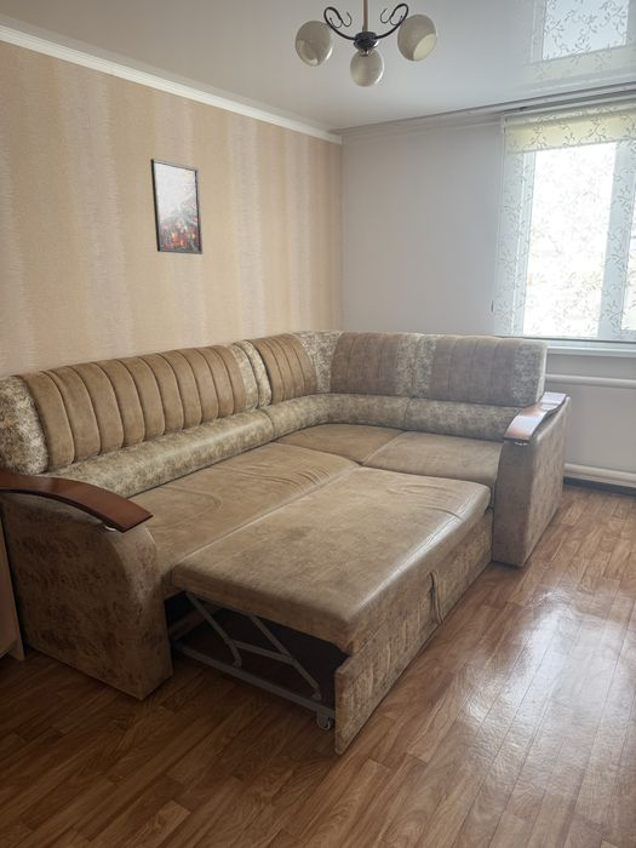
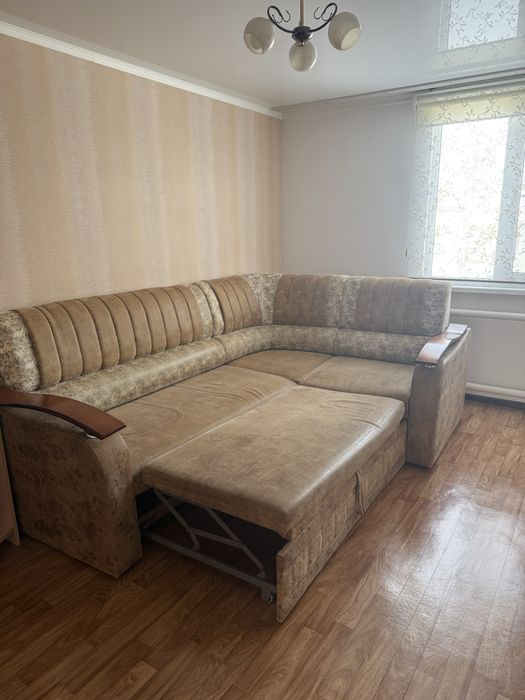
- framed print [149,157,204,256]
